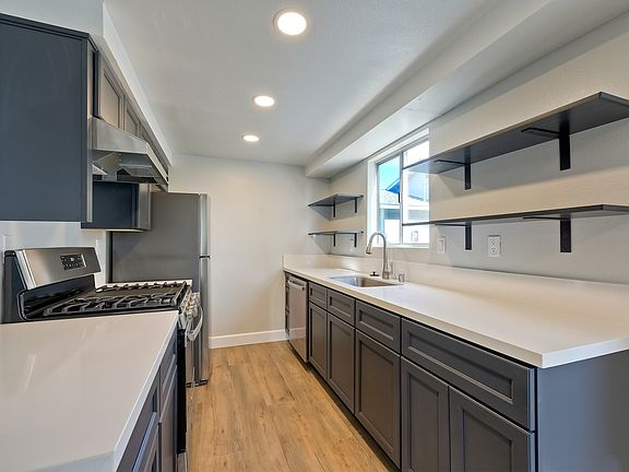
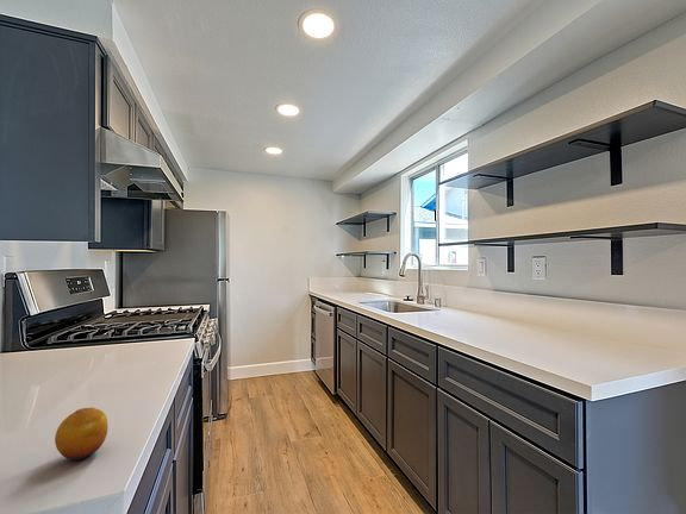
+ fruit [54,406,110,462]
